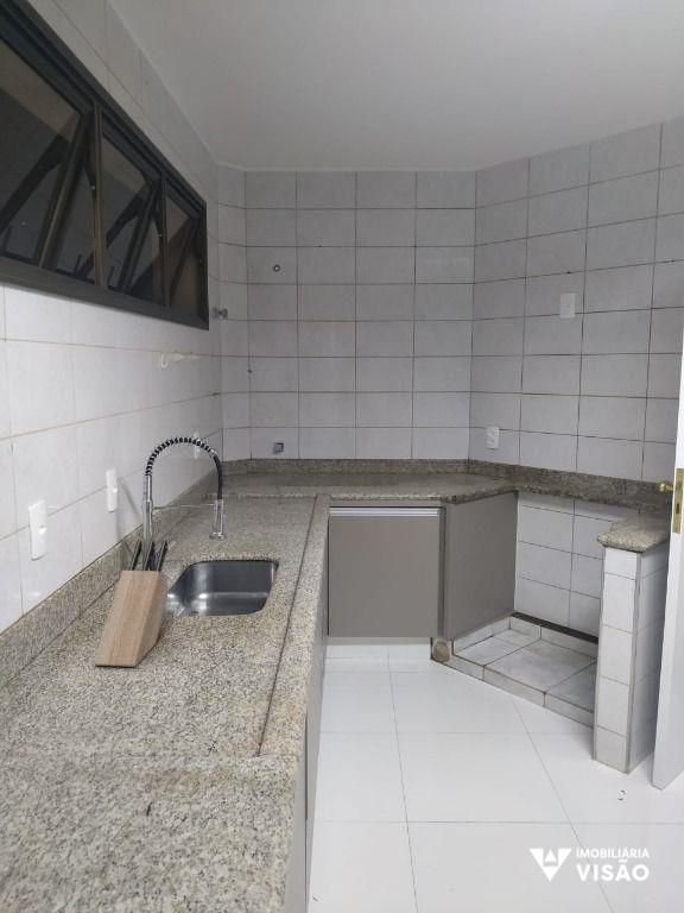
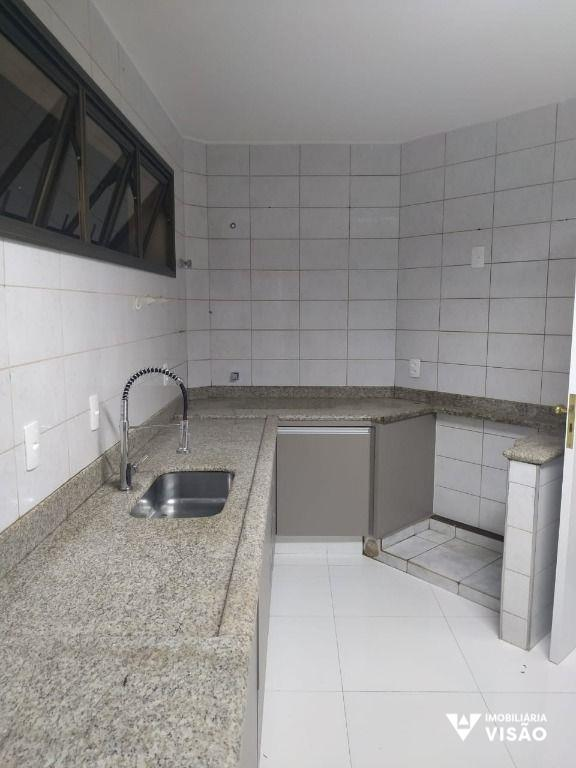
- knife block [93,539,170,668]
